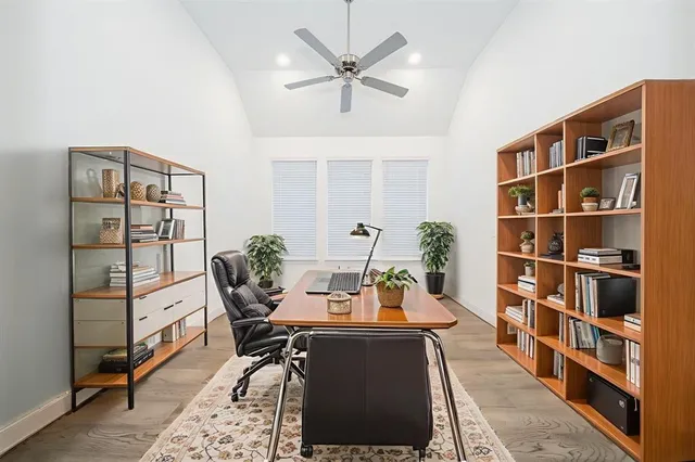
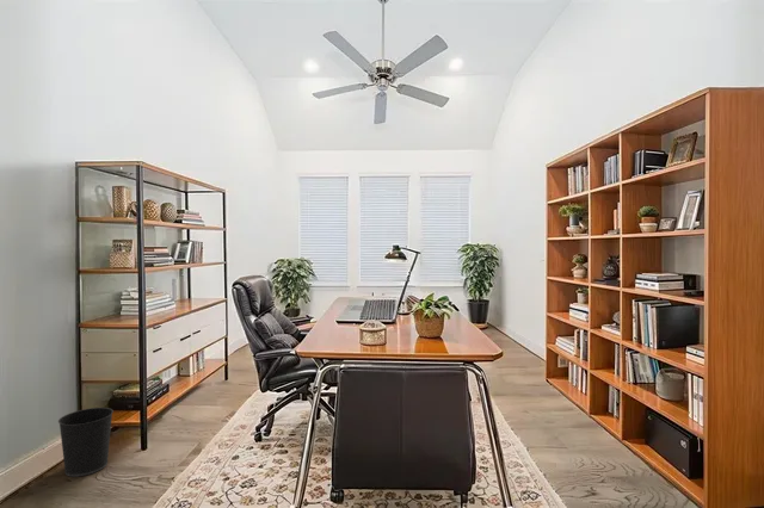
+ wastebasket [57,407,115,478]
